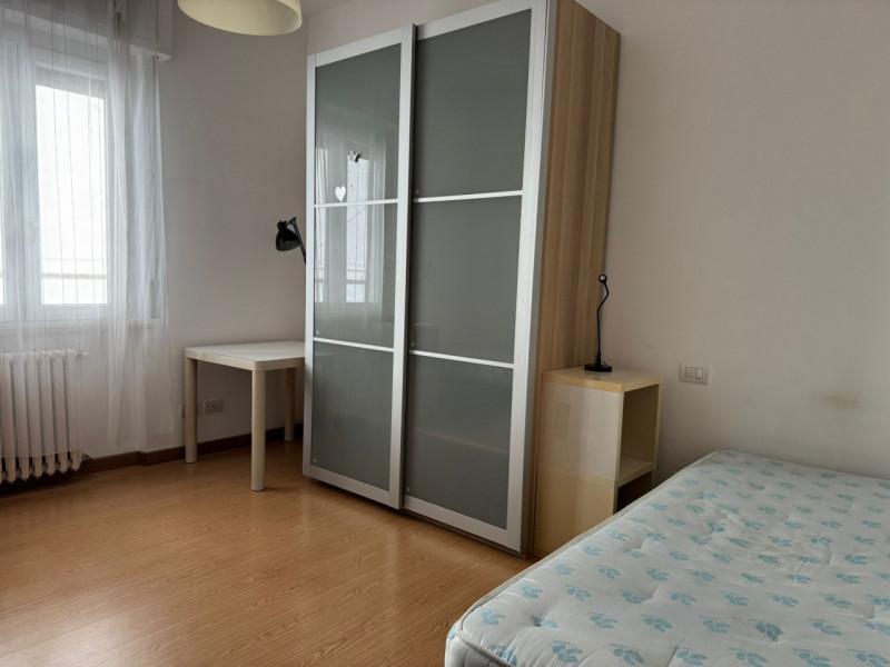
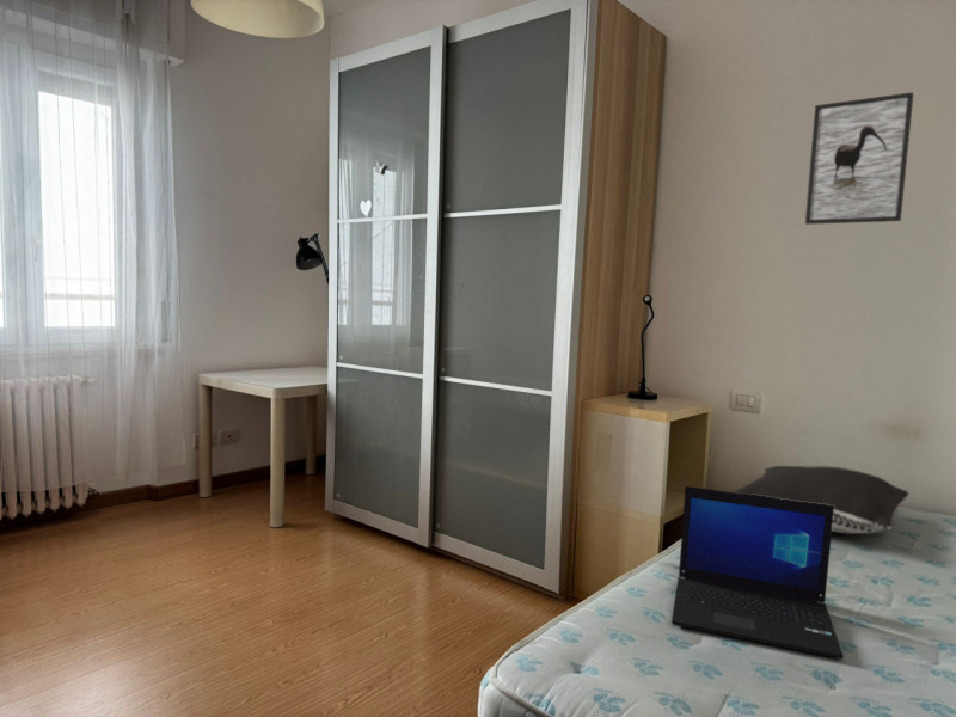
+ pillow [734,465,909,535]
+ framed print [804,91,914,226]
+ laptop [670,485,844,660]
